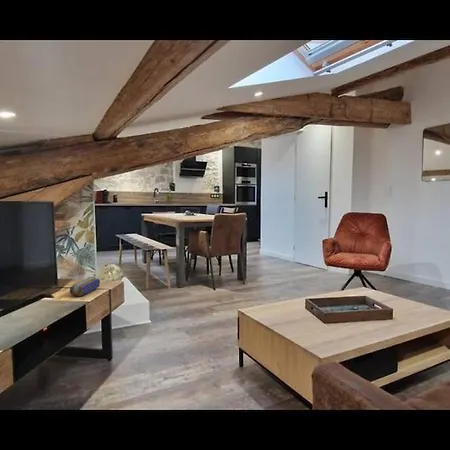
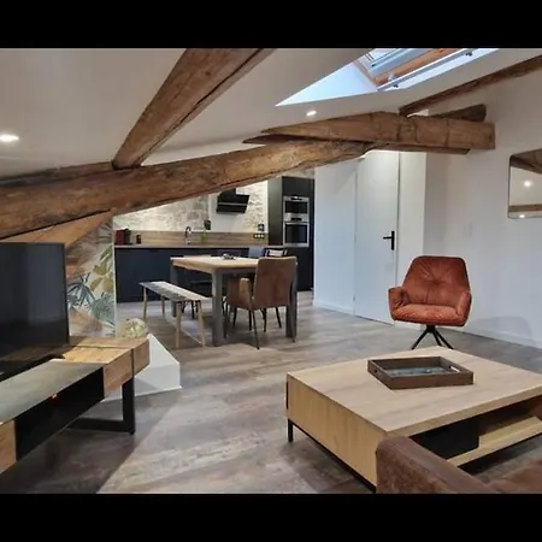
- pencil case [69,277,101,297]
